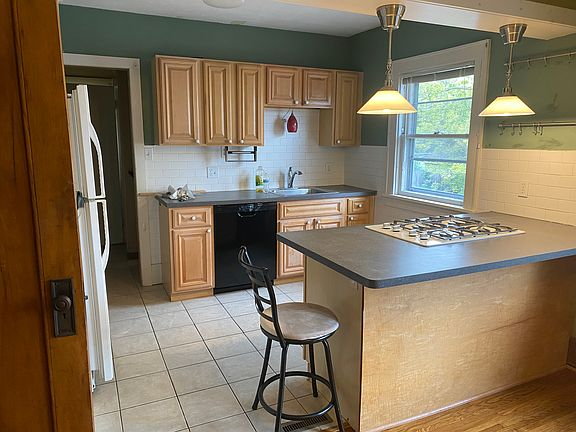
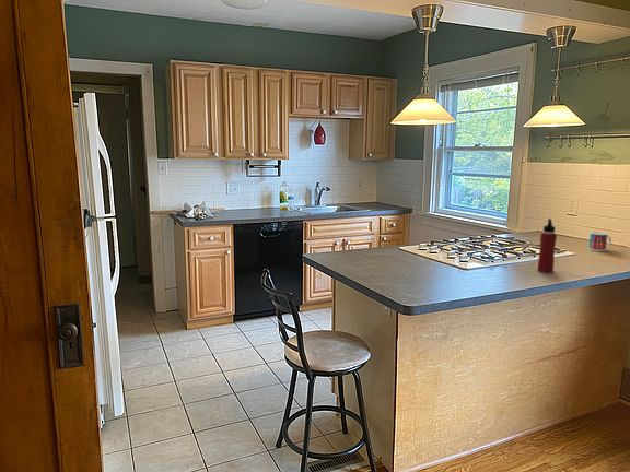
+ water bottle [537,217,558,273]
+ mug [587,231,612,252]
